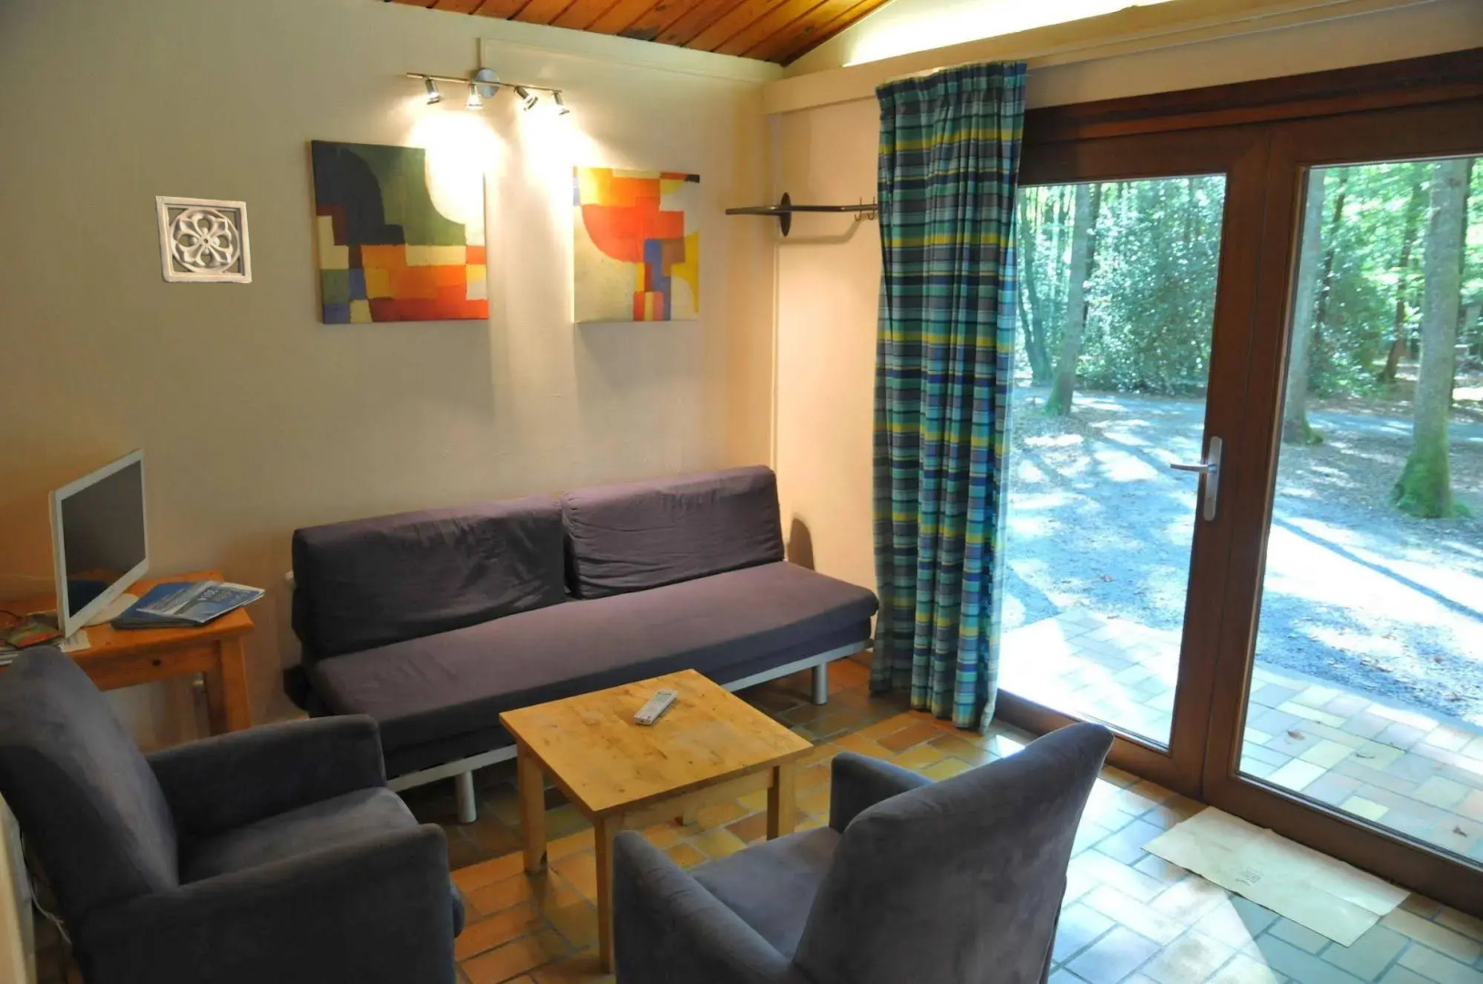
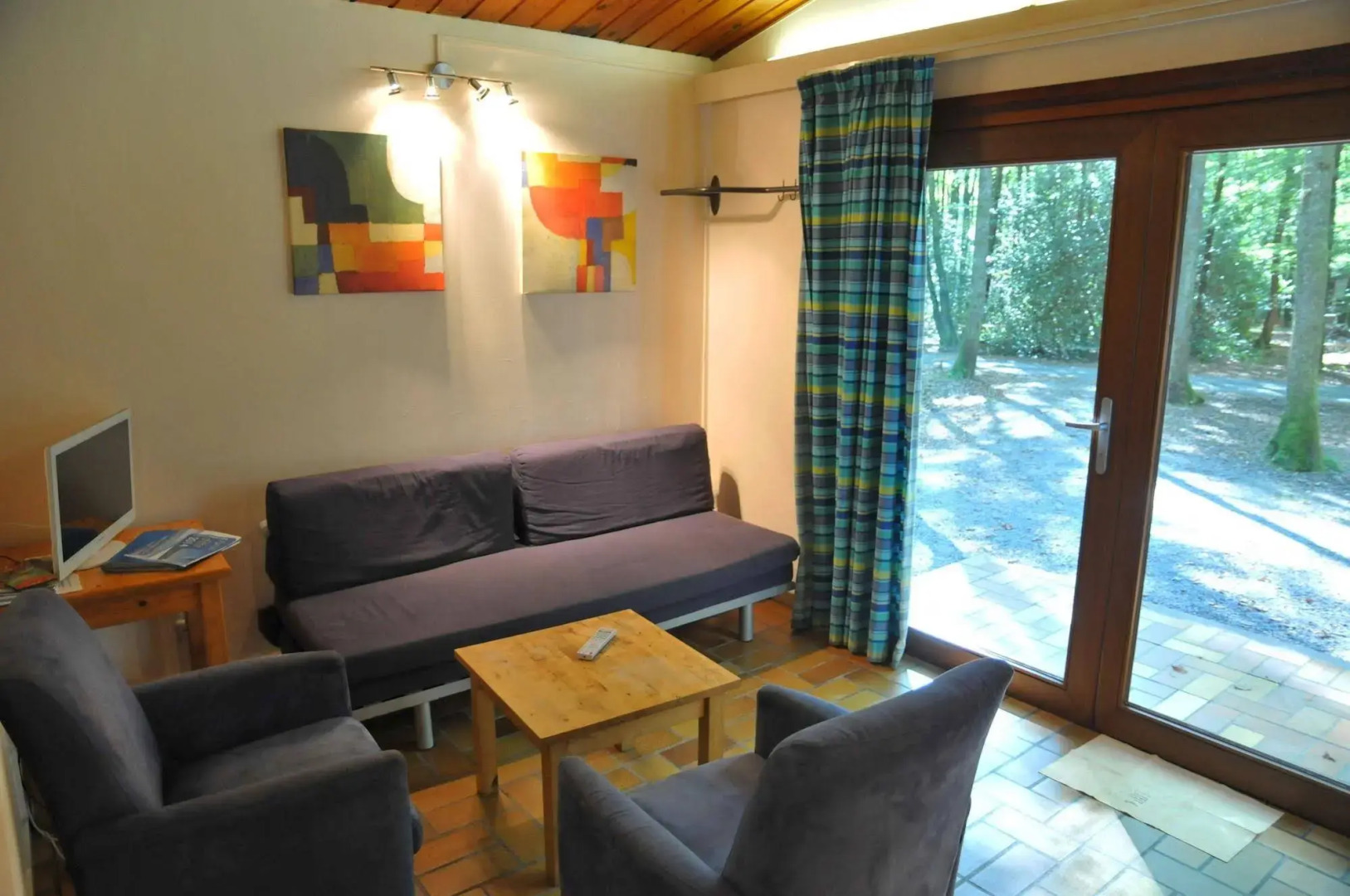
- wall ornament [153,195,253,284]
